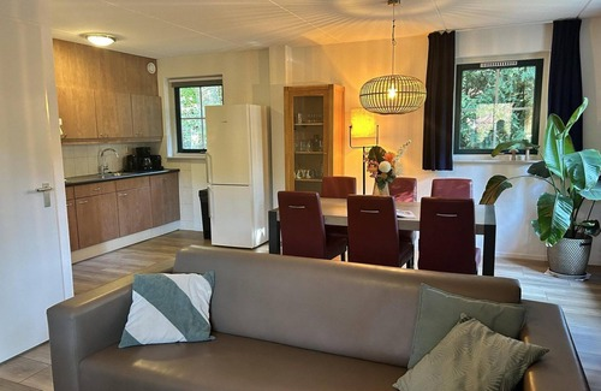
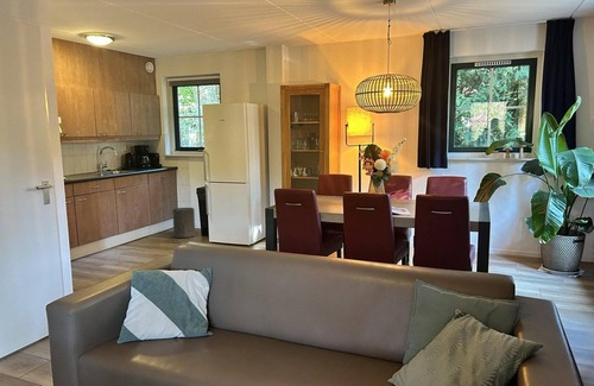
+ trash can [171,207,196,239]
